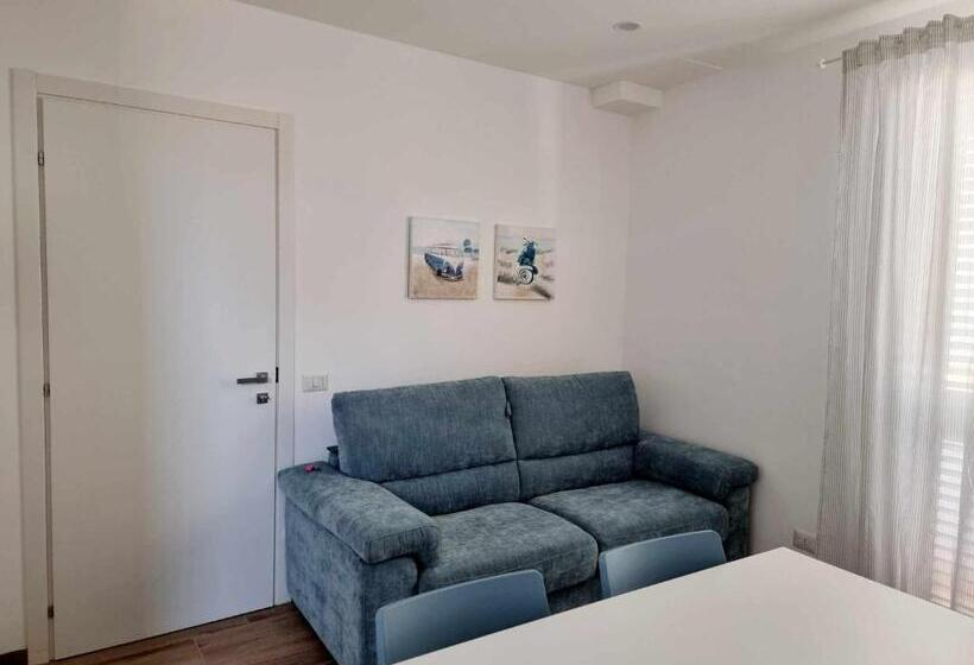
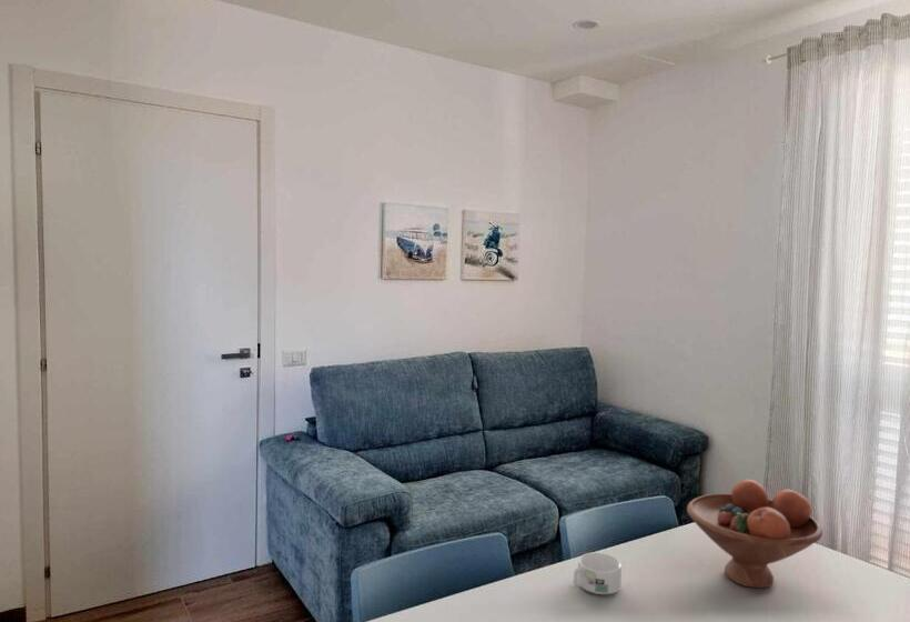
+ fruit bowl [686,479,823,589]
+ mug [573,552,623,595]
